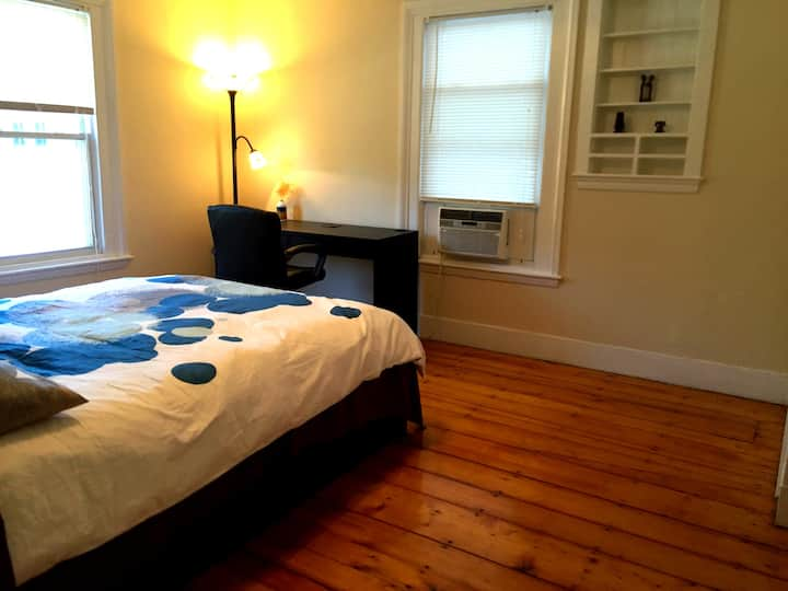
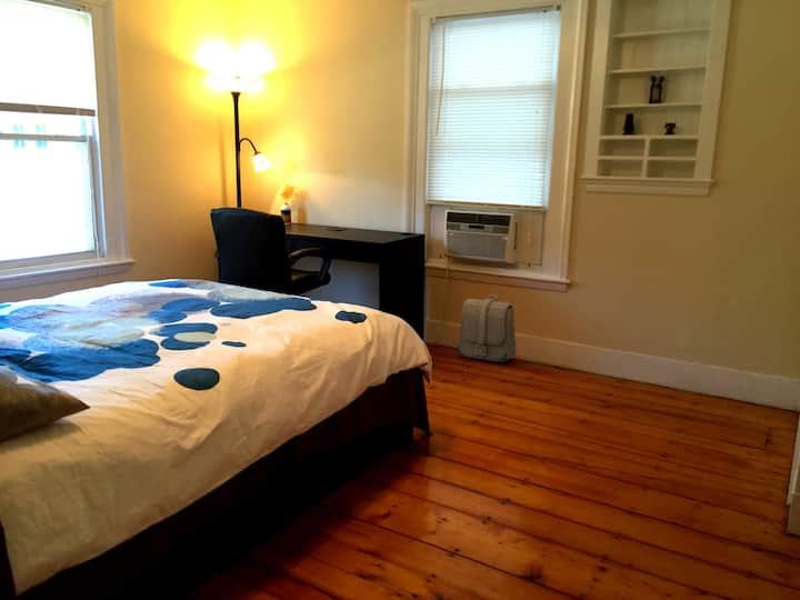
+ backpack [456,293,517,363]
